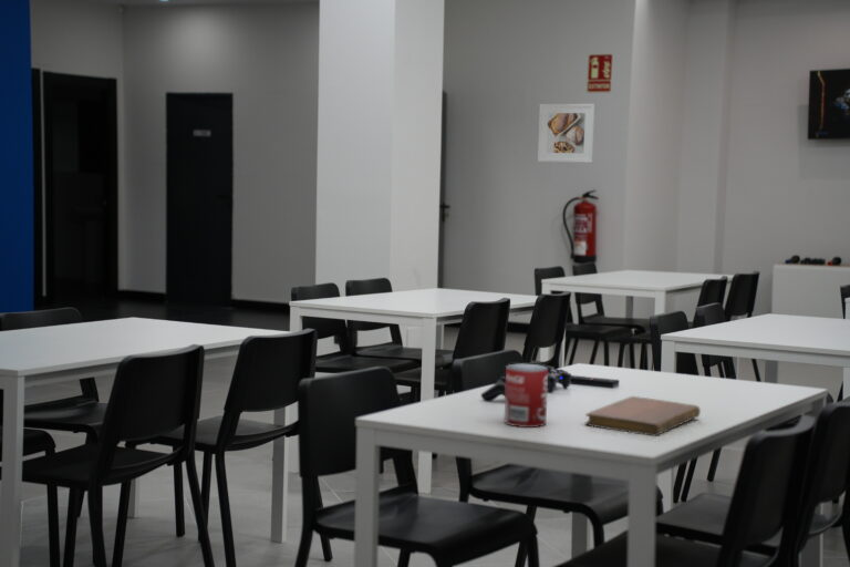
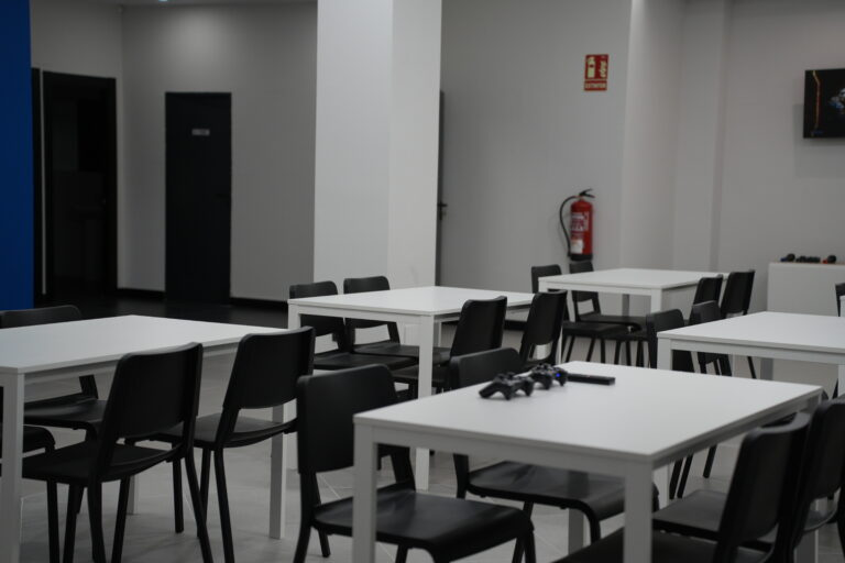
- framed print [537,103,595,164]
- notebook [584,395,702,437]
- soda can [504,363,549,429]
